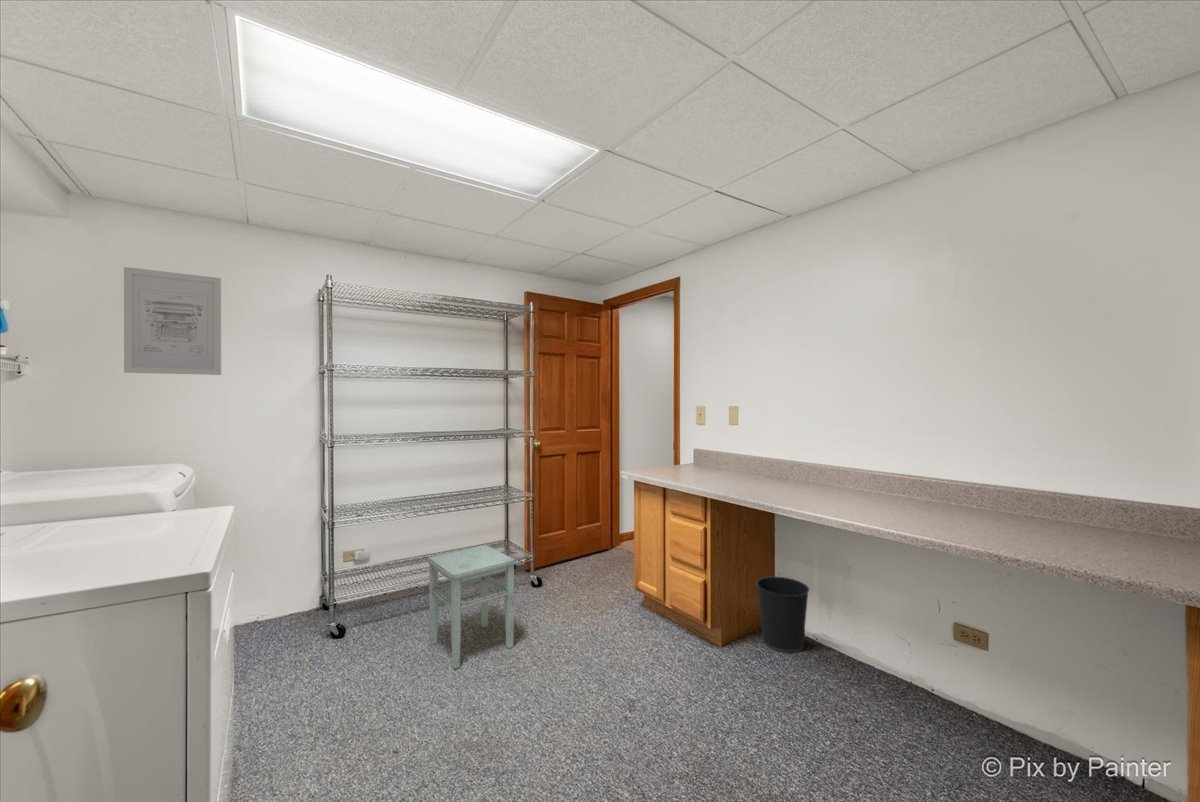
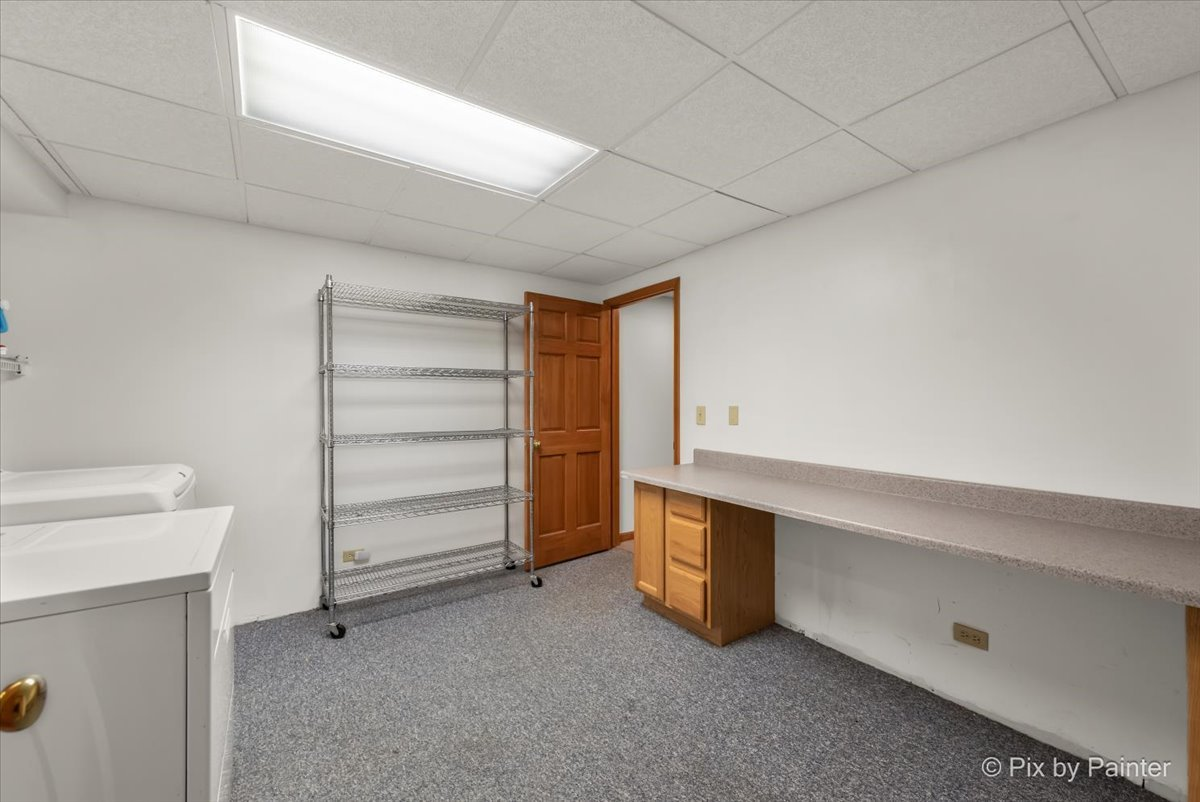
- wastebasket [755,576,810,654]
- wall art [123,266,222,376]
- stool [427,544,516,670]
